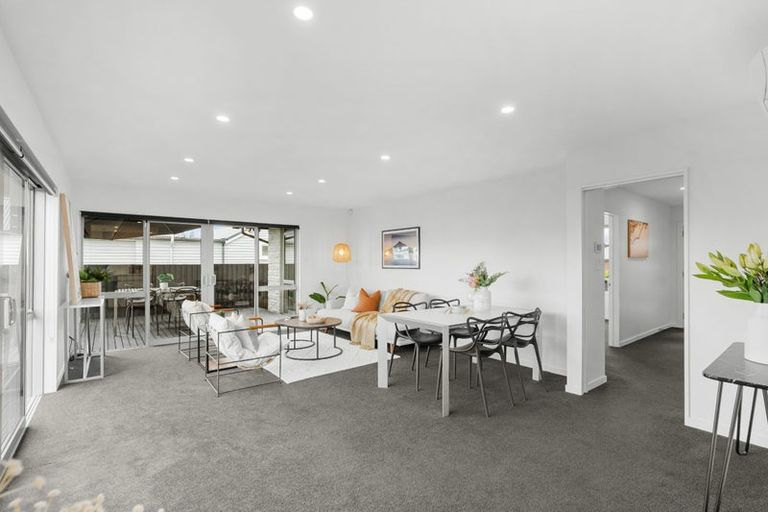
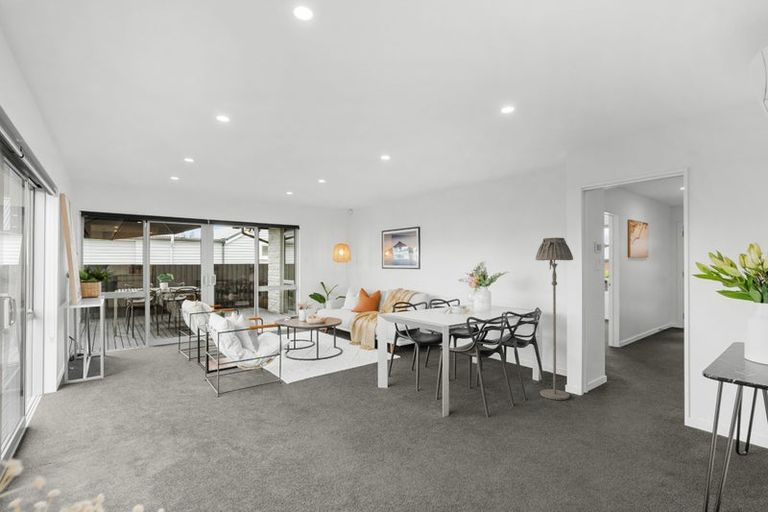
+ floor lamp [535,237,574,401]
